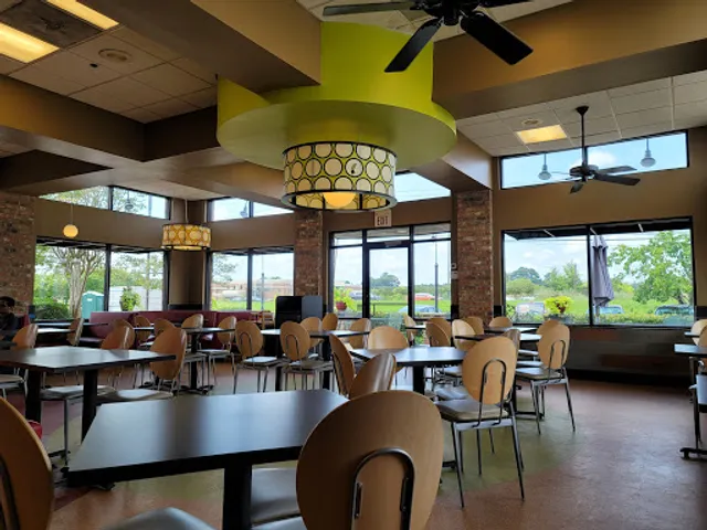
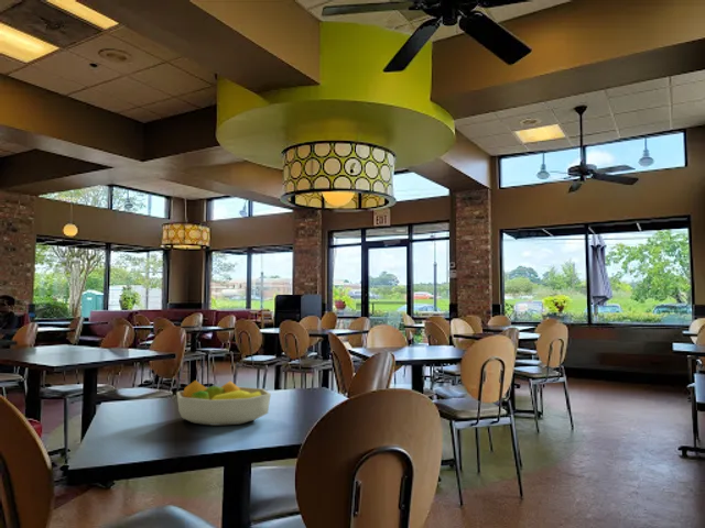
+ fruit bowl [176,380,272,427]
